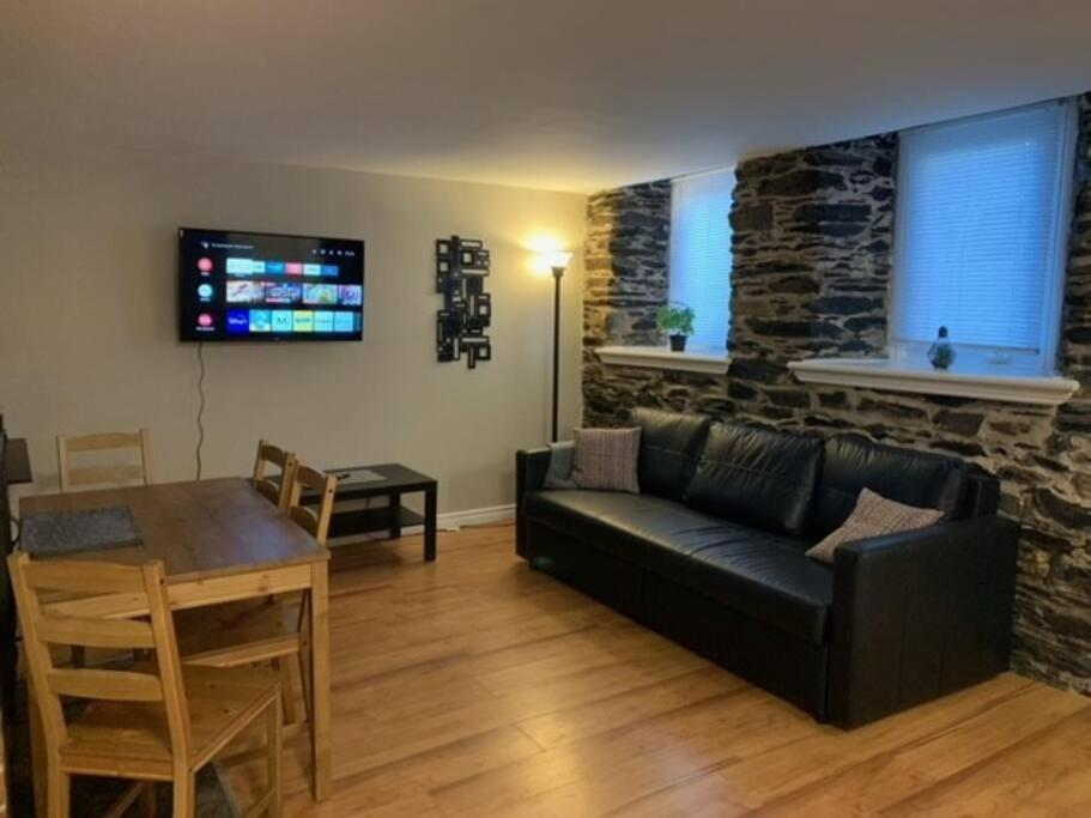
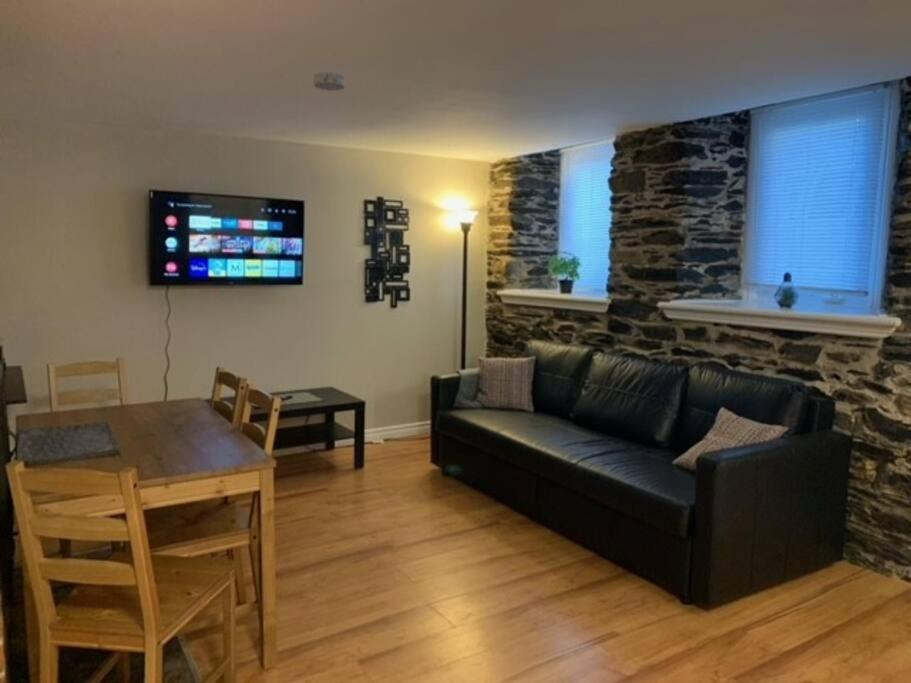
+ smoke detector [313,71,346,92]
